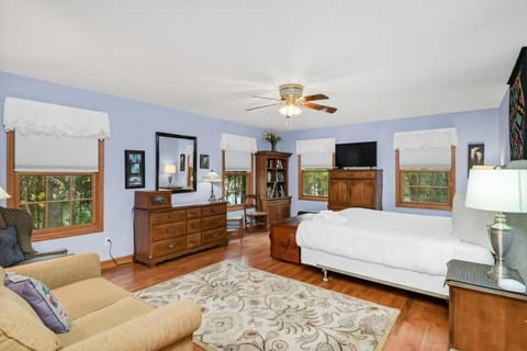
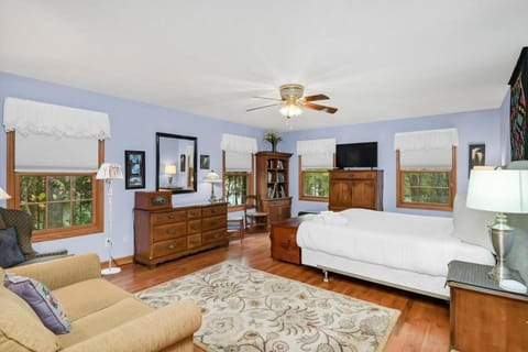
+ floor lamp [95,163,124,276]
